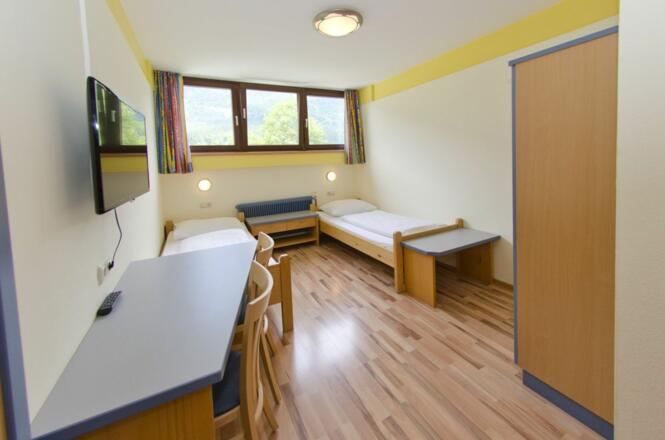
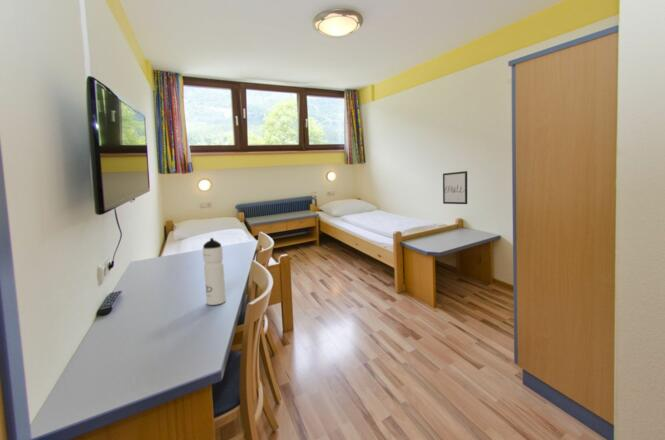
+ wall art [442,170,468,205]
+ water bottle [202,237,227,306]
